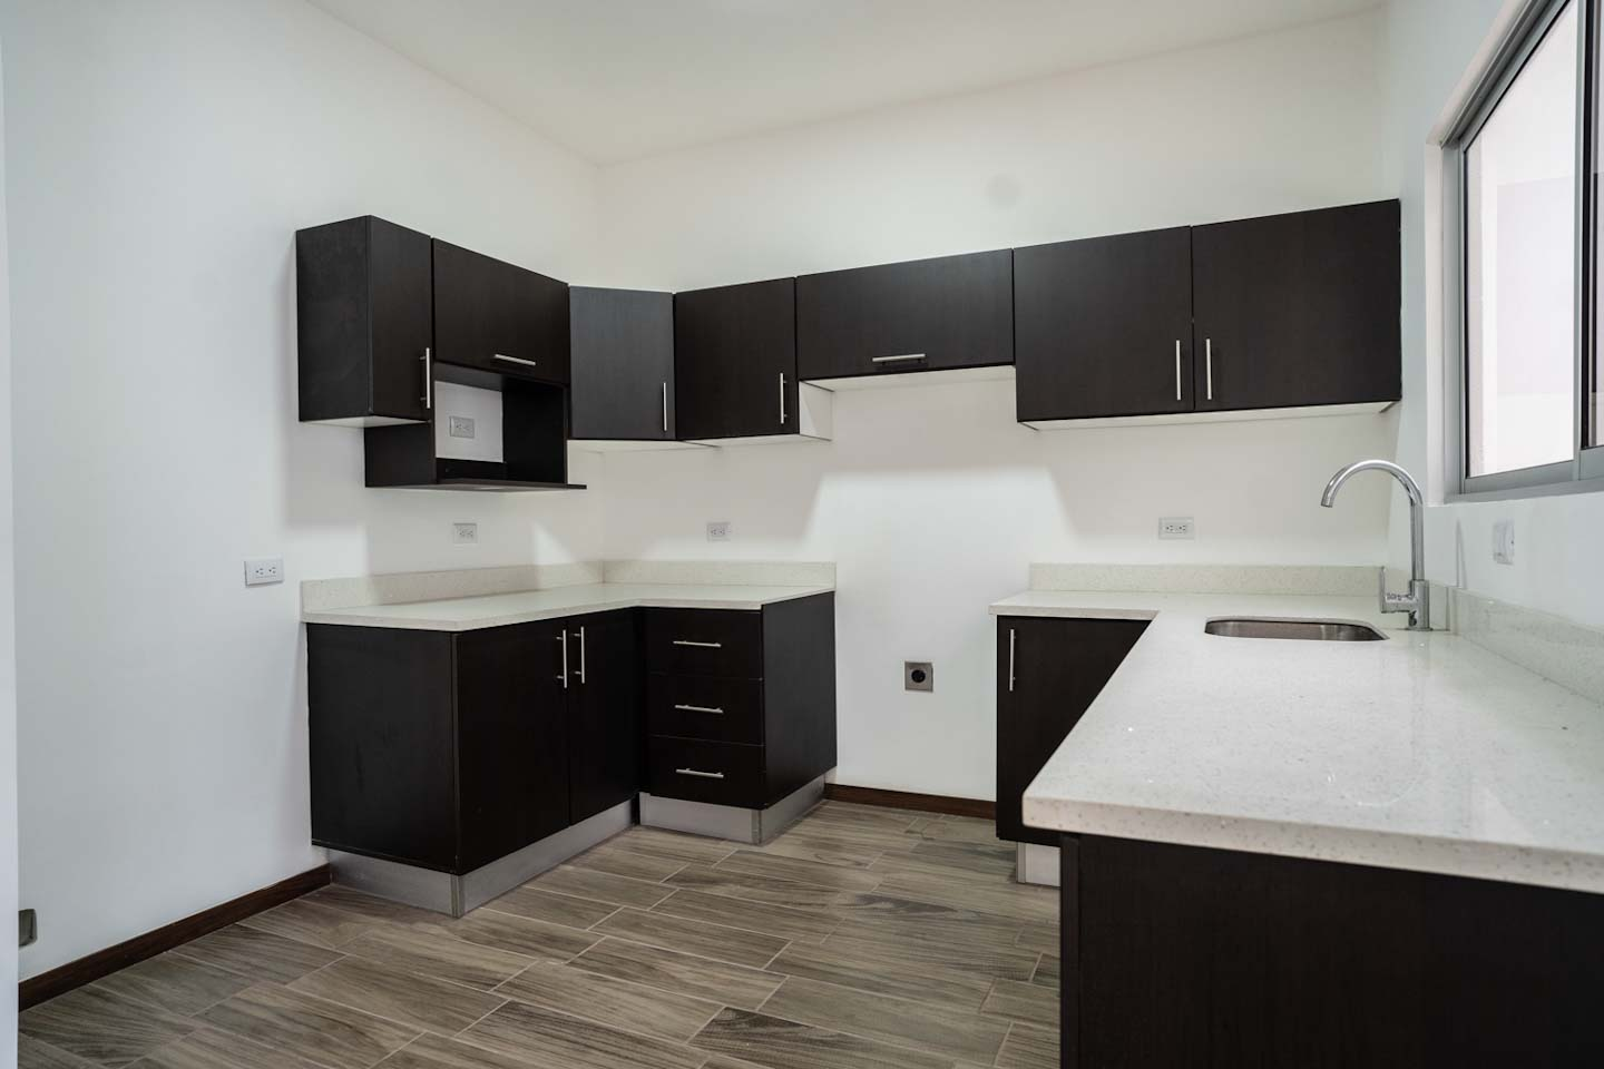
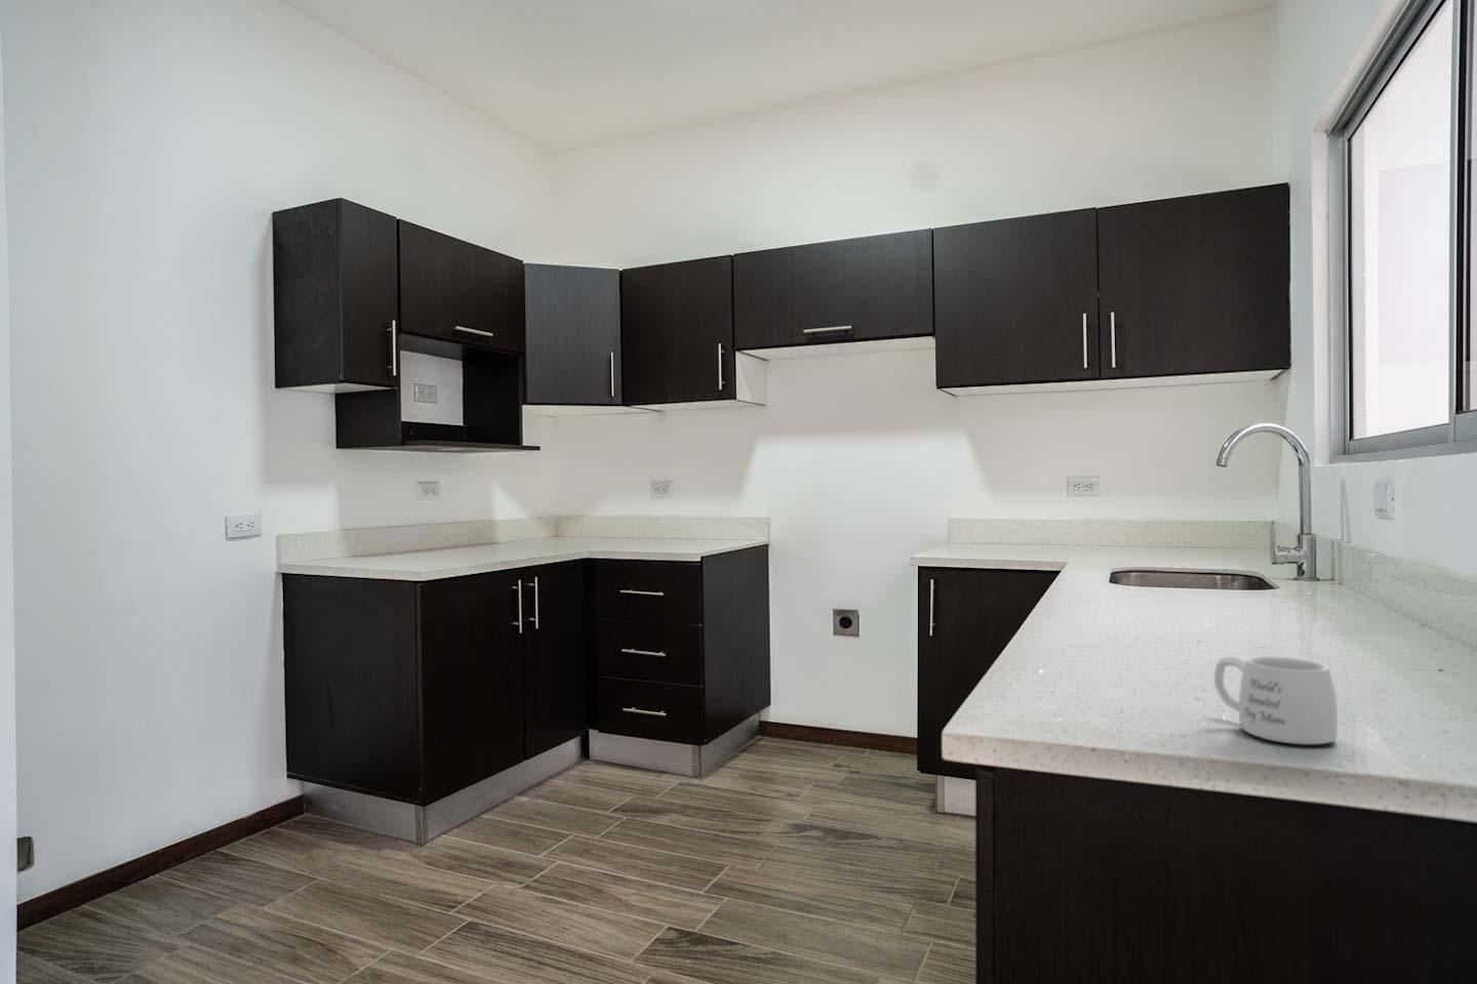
+ mug [1213,655,1339,746]
